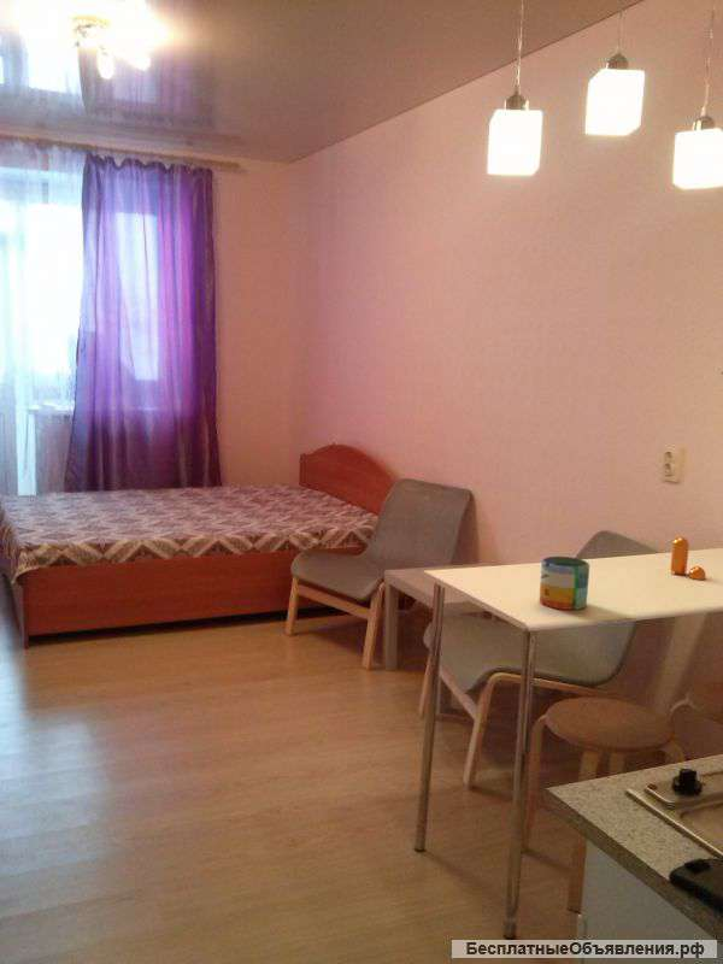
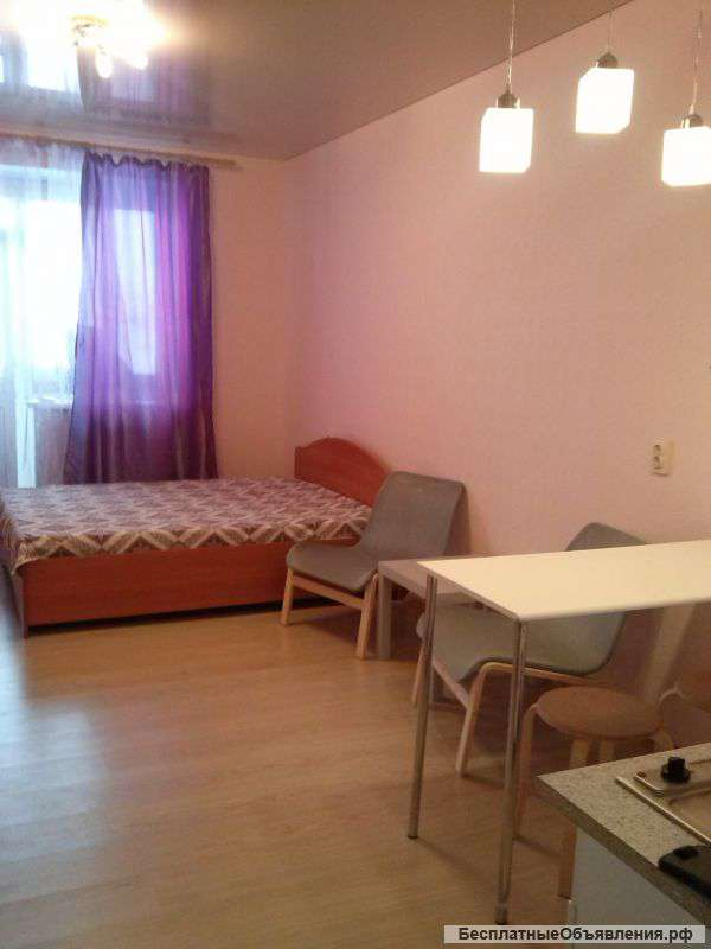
- mug [539,556,590,611]
- pepper shaker [670,536,707,581]
